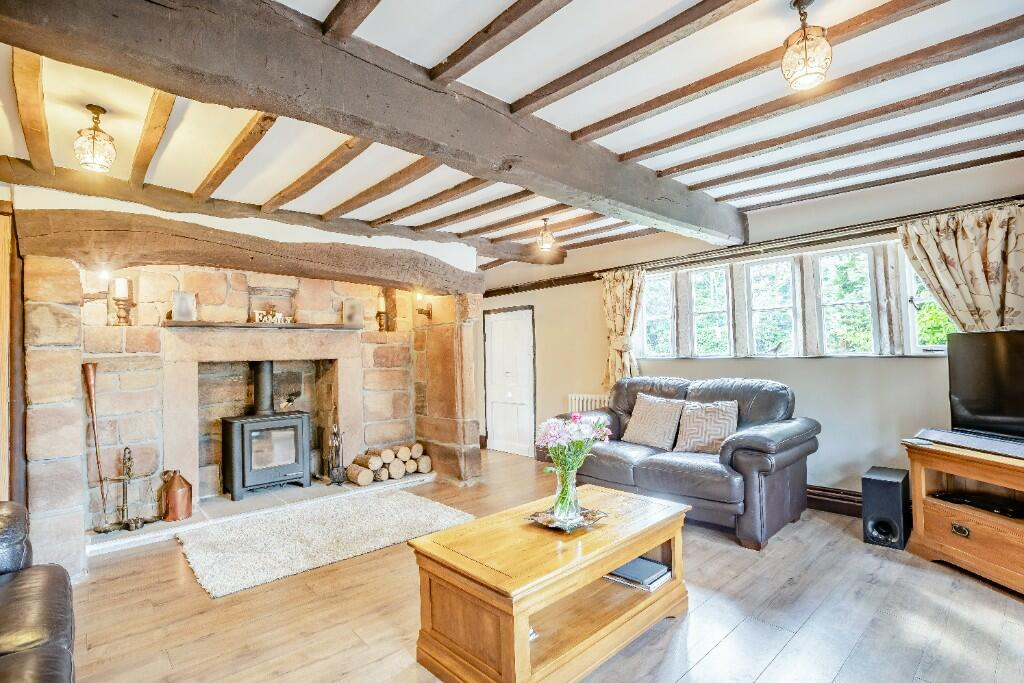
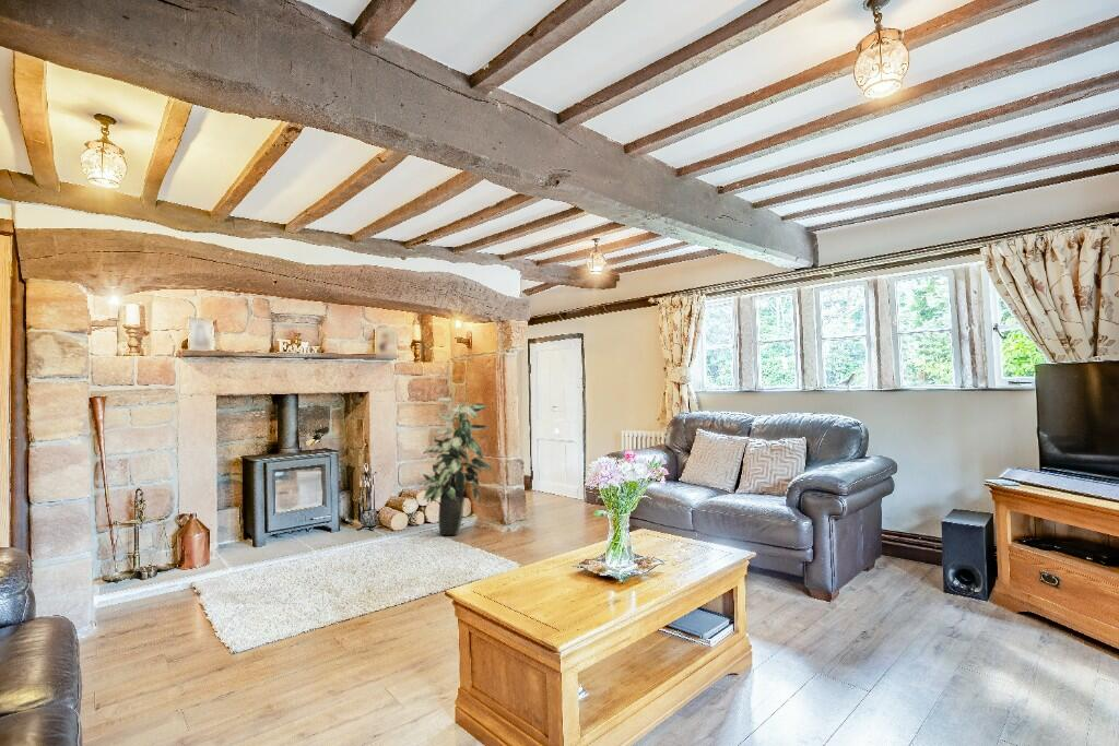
+ indoor plant [422,396,493,536]
